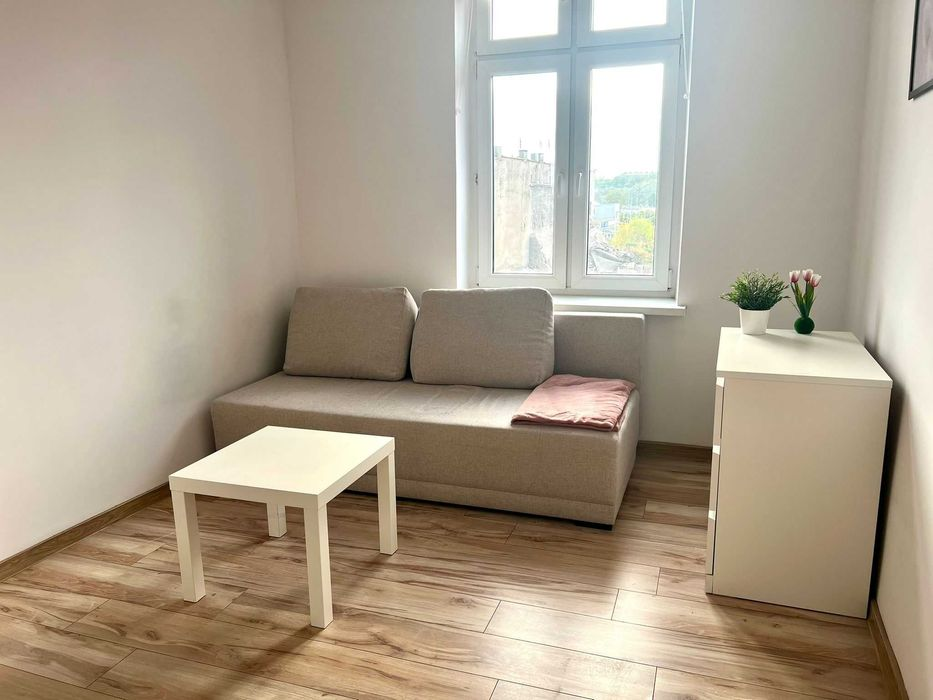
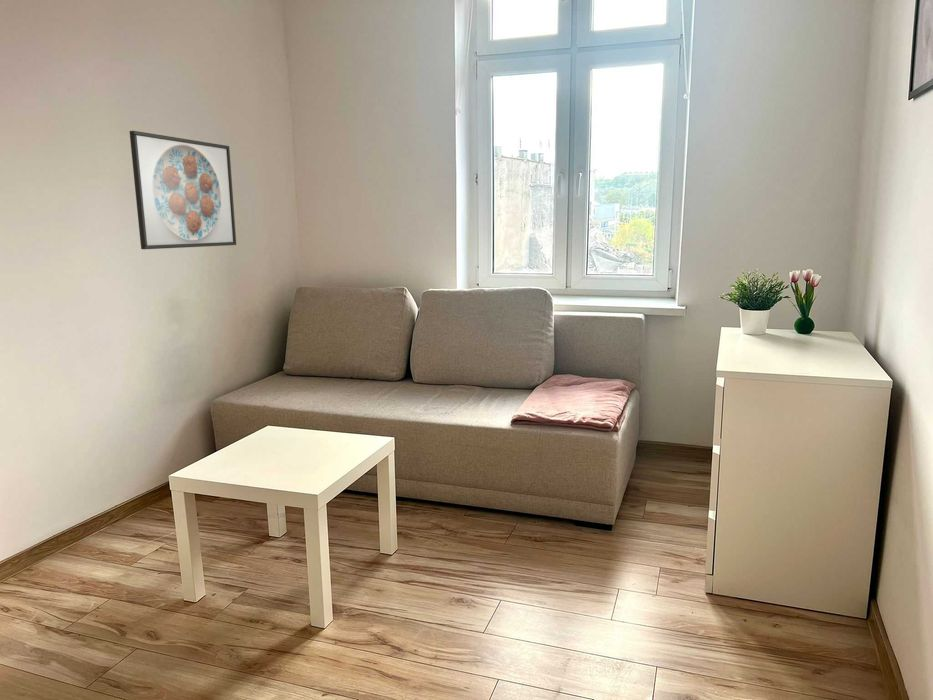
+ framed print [129,130,237,250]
